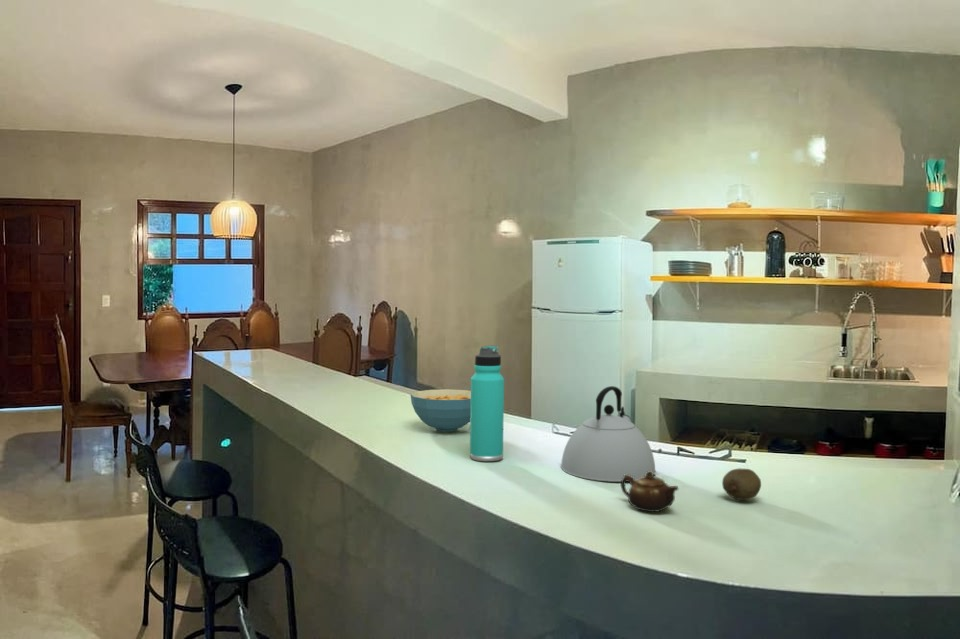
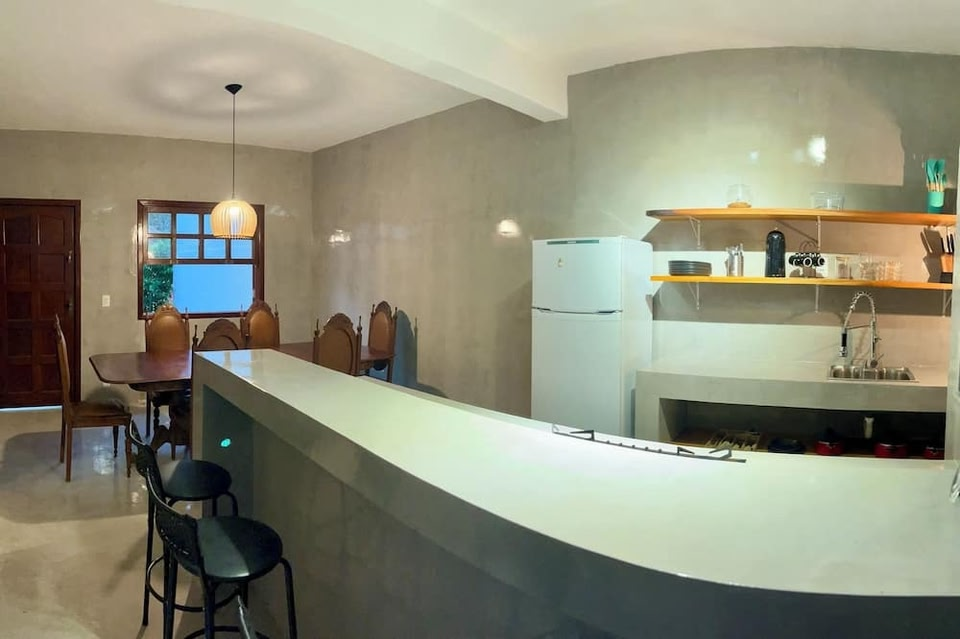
- thermos bottle [469,345,505,462]
- teapot [620,471,680,513]
- cereal bowl [410,388,471,433]
- fruit [721,468,762,501]
- kettle [560,385,657,483]
